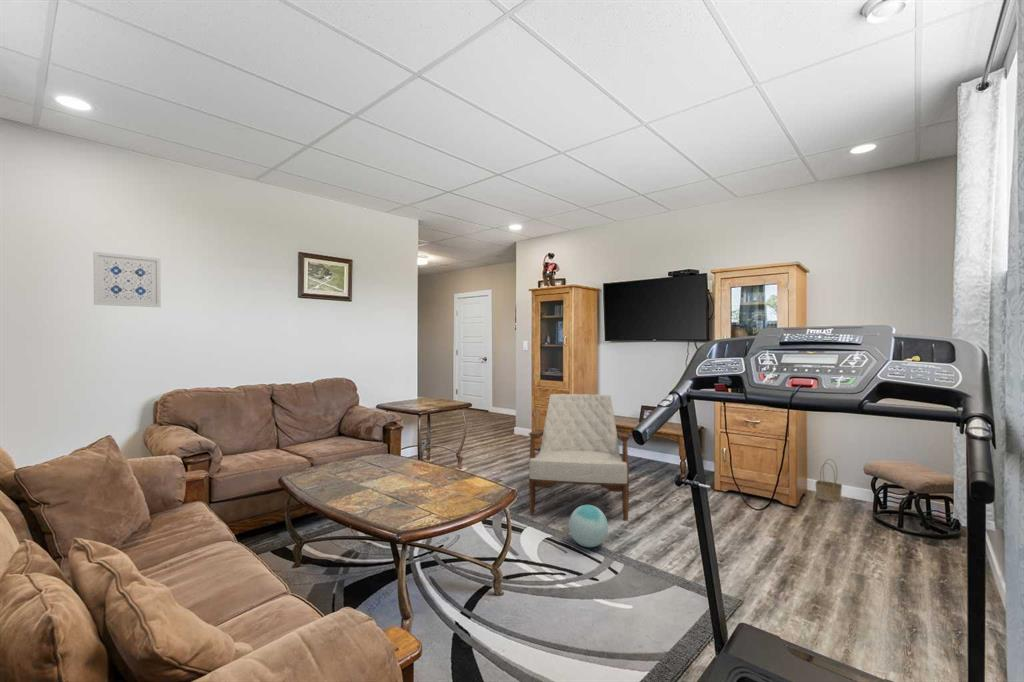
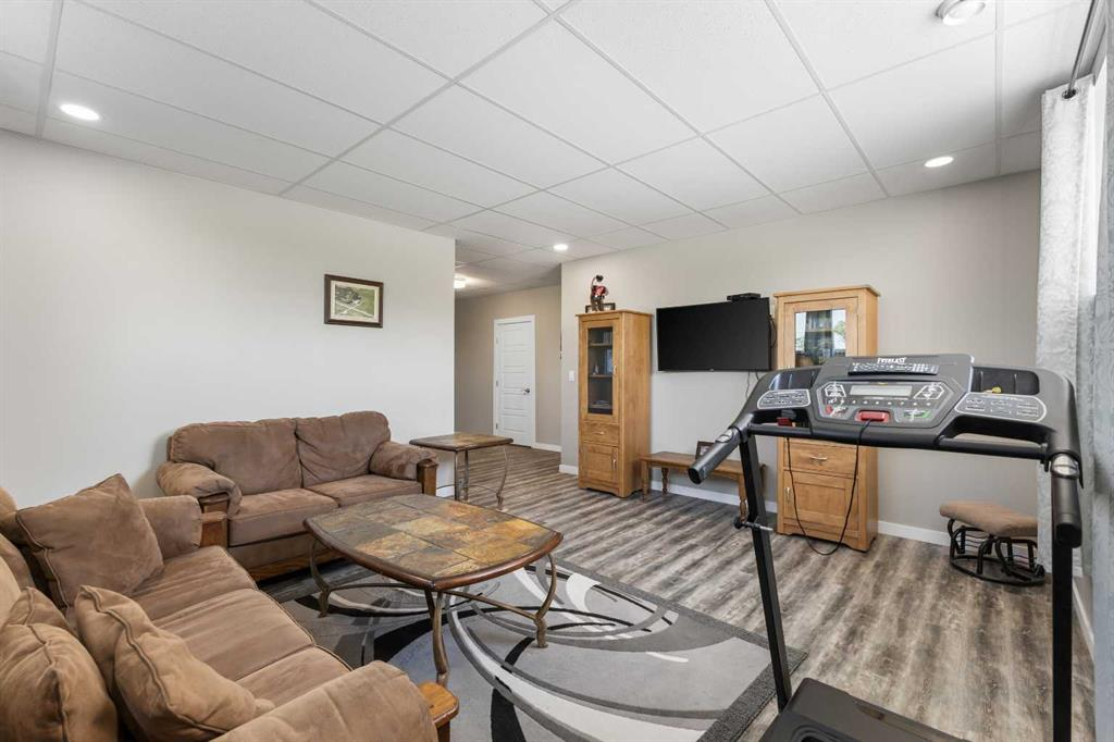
- armchair [528,393,630,522]
- basket [815,458,843,504]
- wall art [93,251,162,308]
- ball [568,504,609,548]
